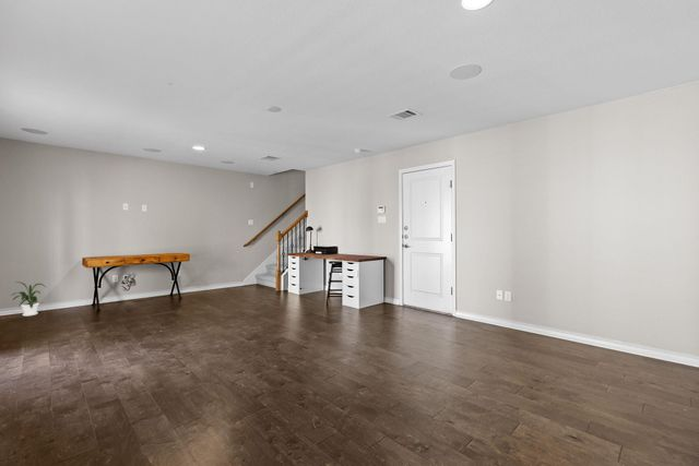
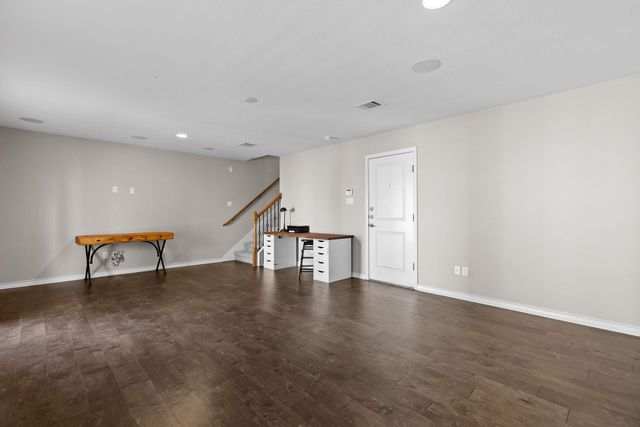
- house plant [10,280,47,318]
